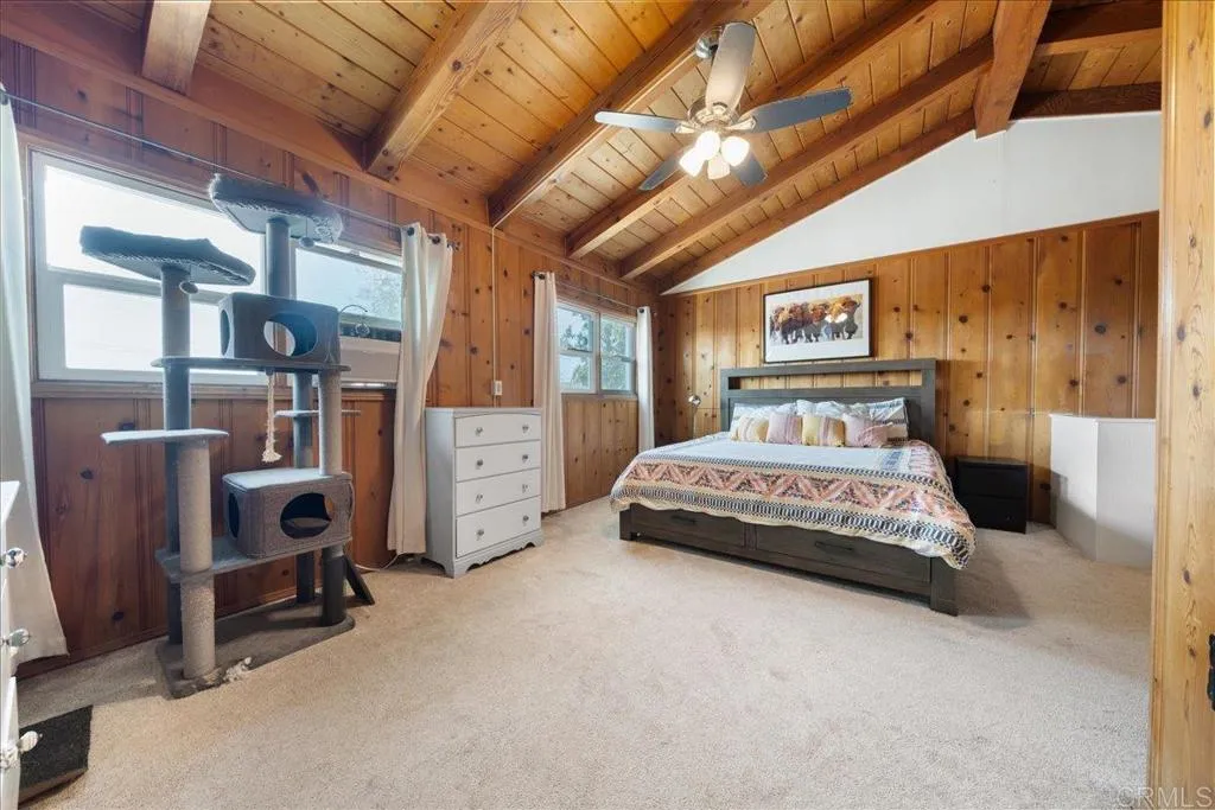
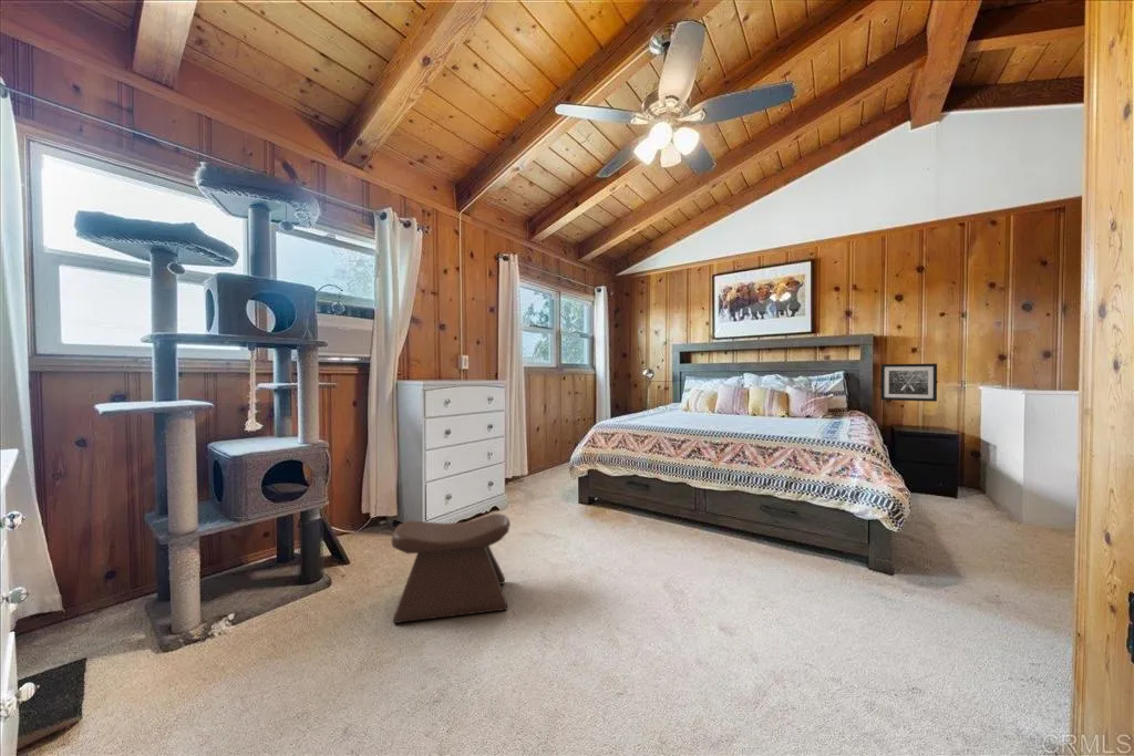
+ wall art [880,363,938,403]
+ stool [390,512,512,624]
